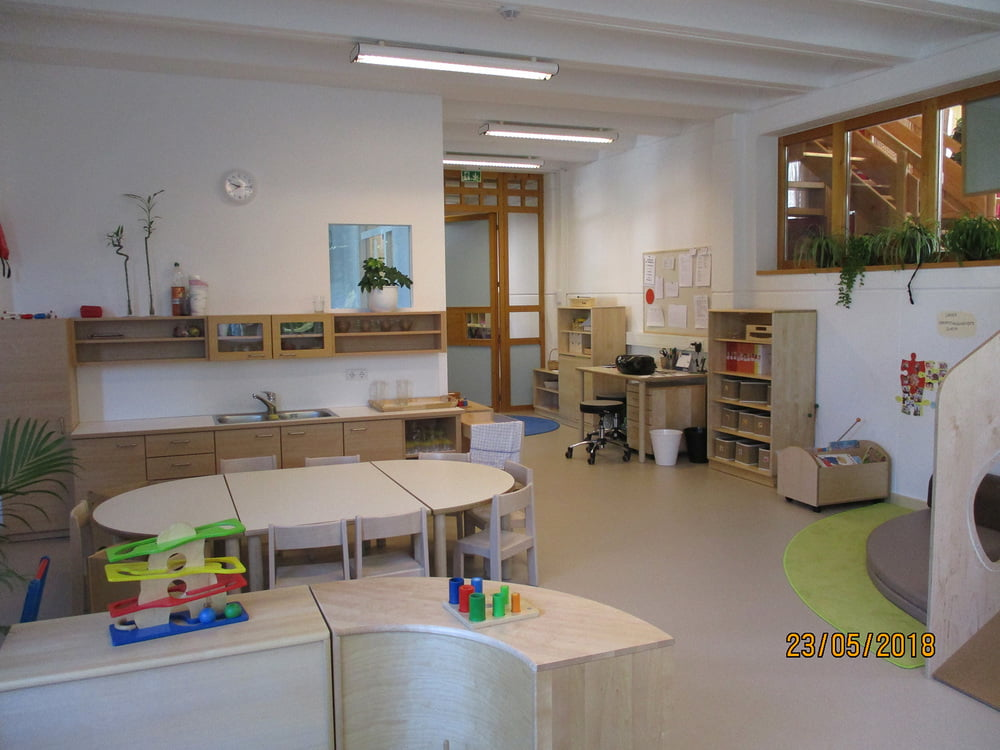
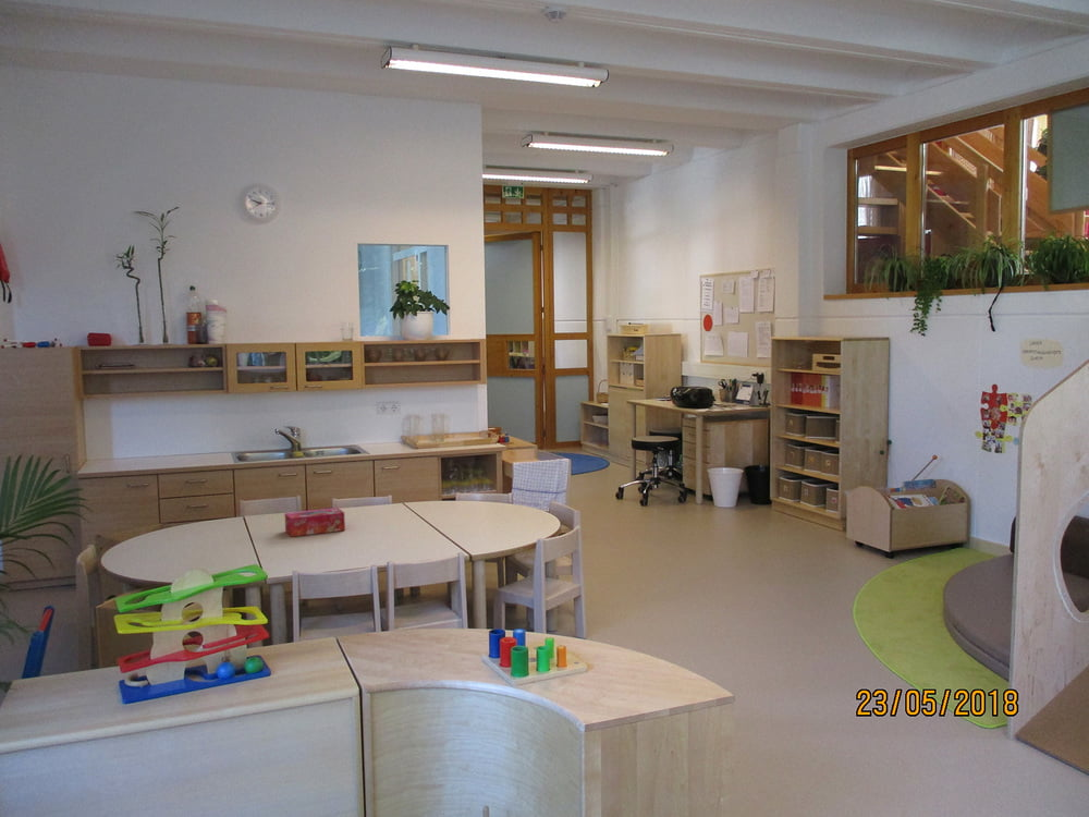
+ tissue box [284,507,346,538]
